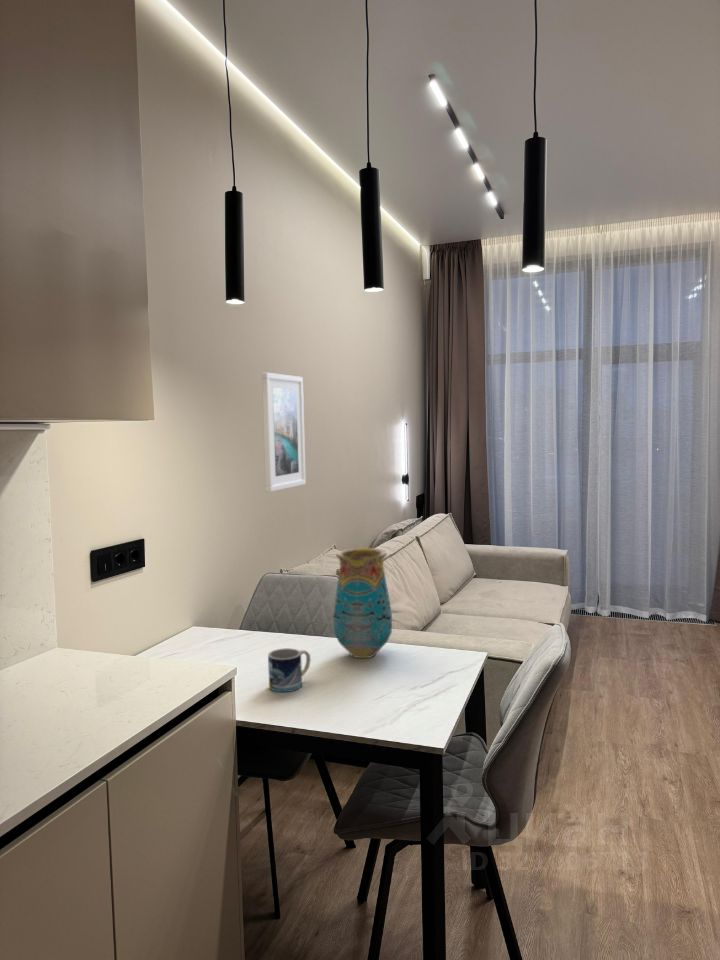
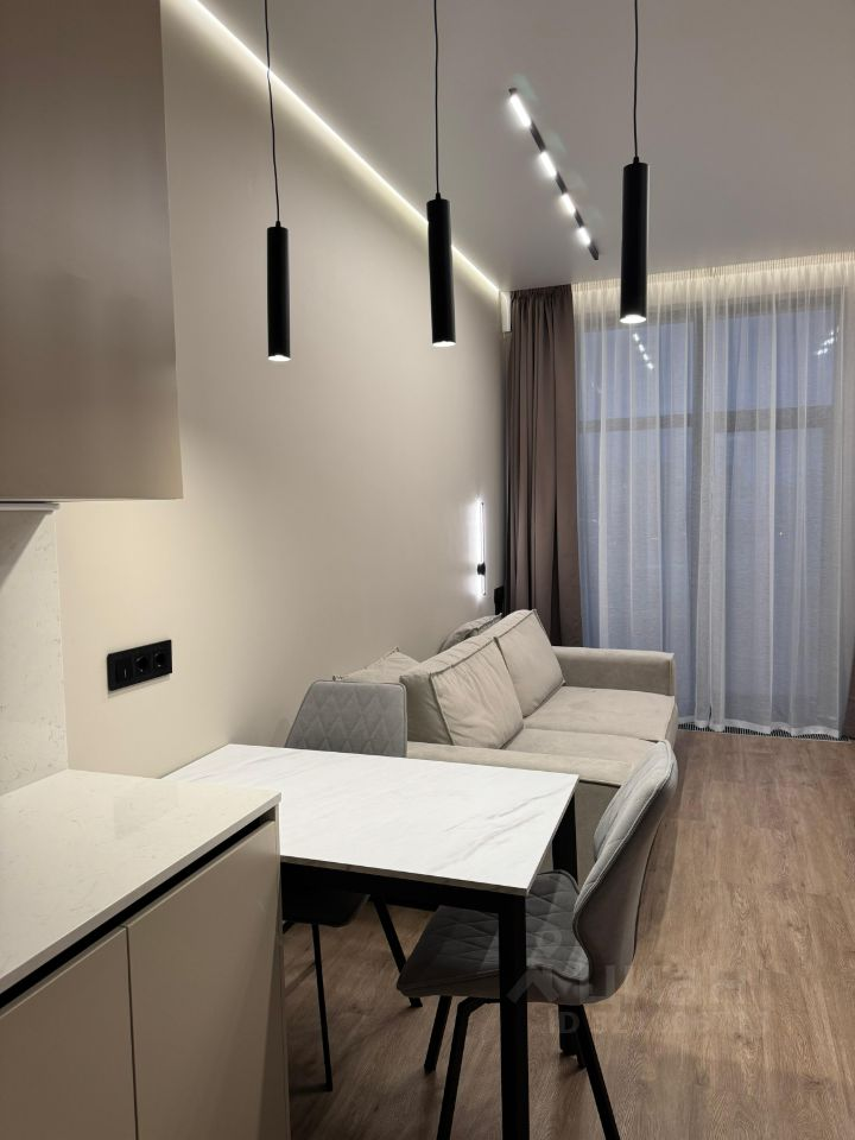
- vase [332,547,393,659]
- mug [267,647,312,693]
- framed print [261,372,307,493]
